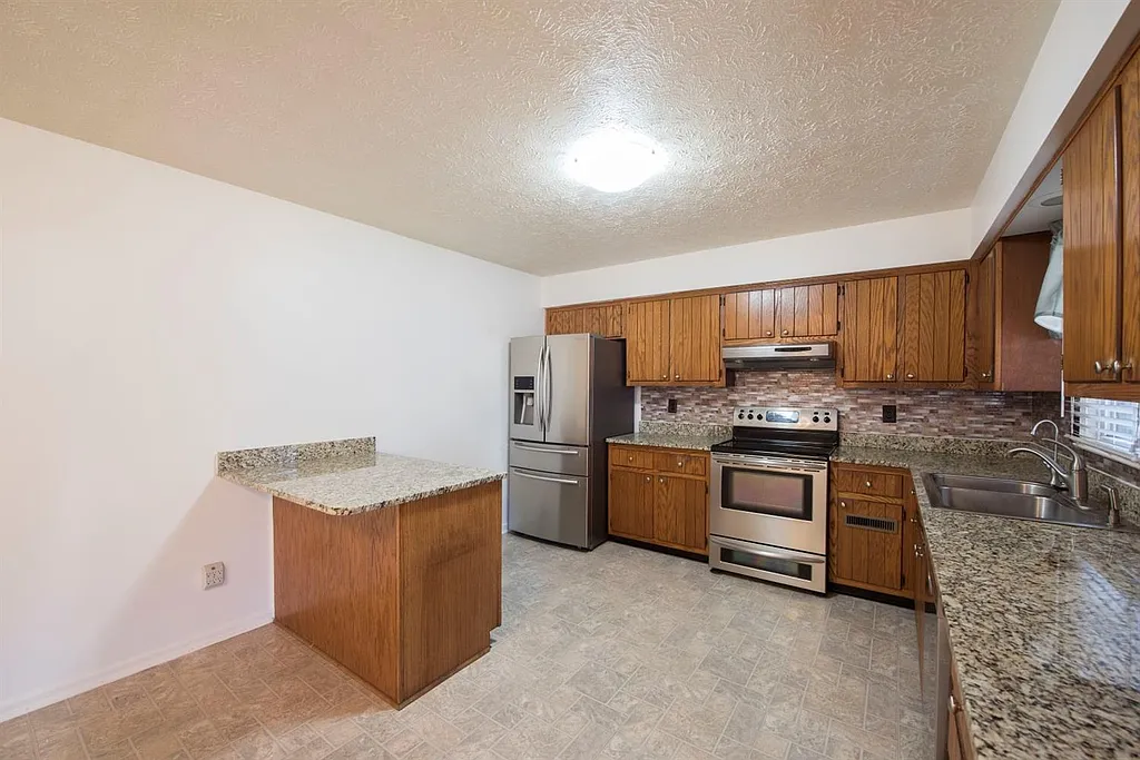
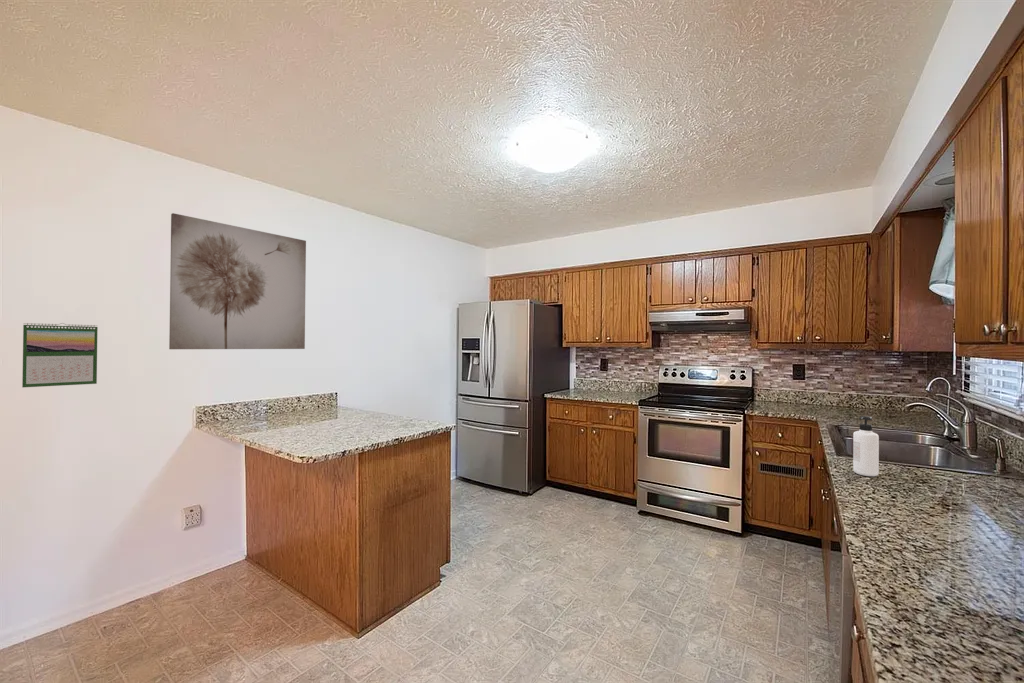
+ soap dispenser [852,415,880,477]
+ calendar [21,322,99,388]
+ wall art [168,212,307,350]
